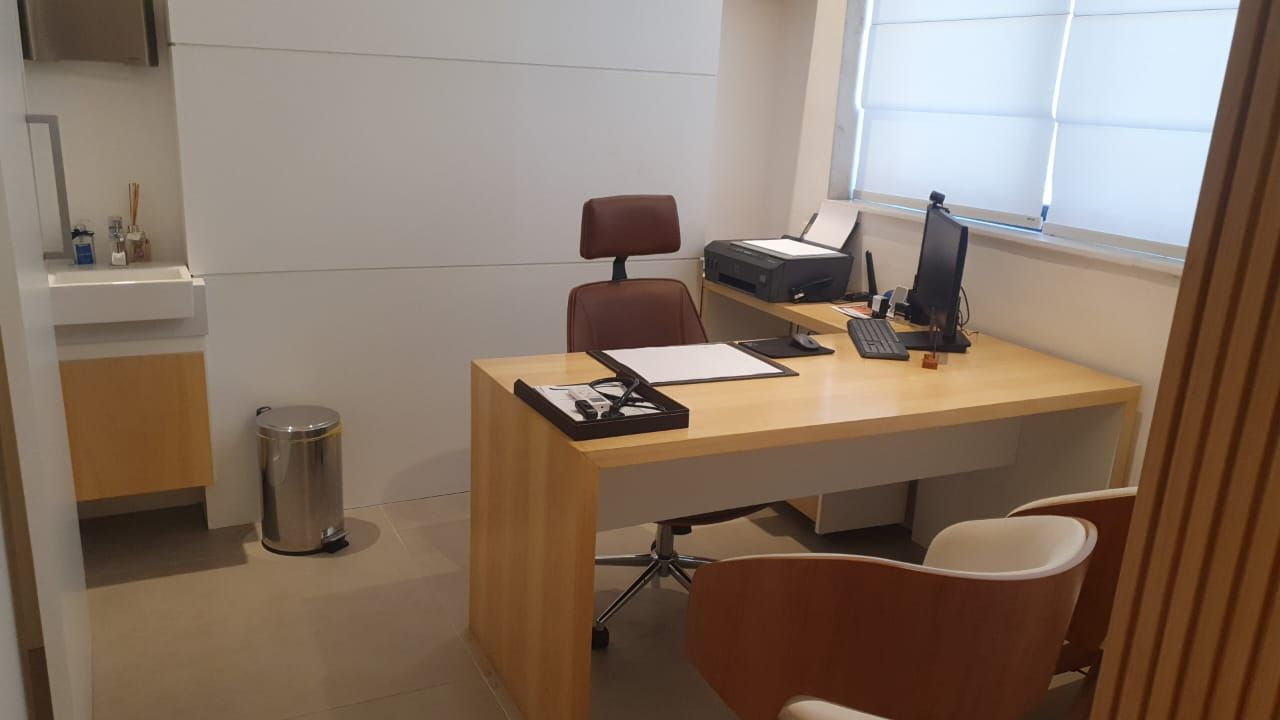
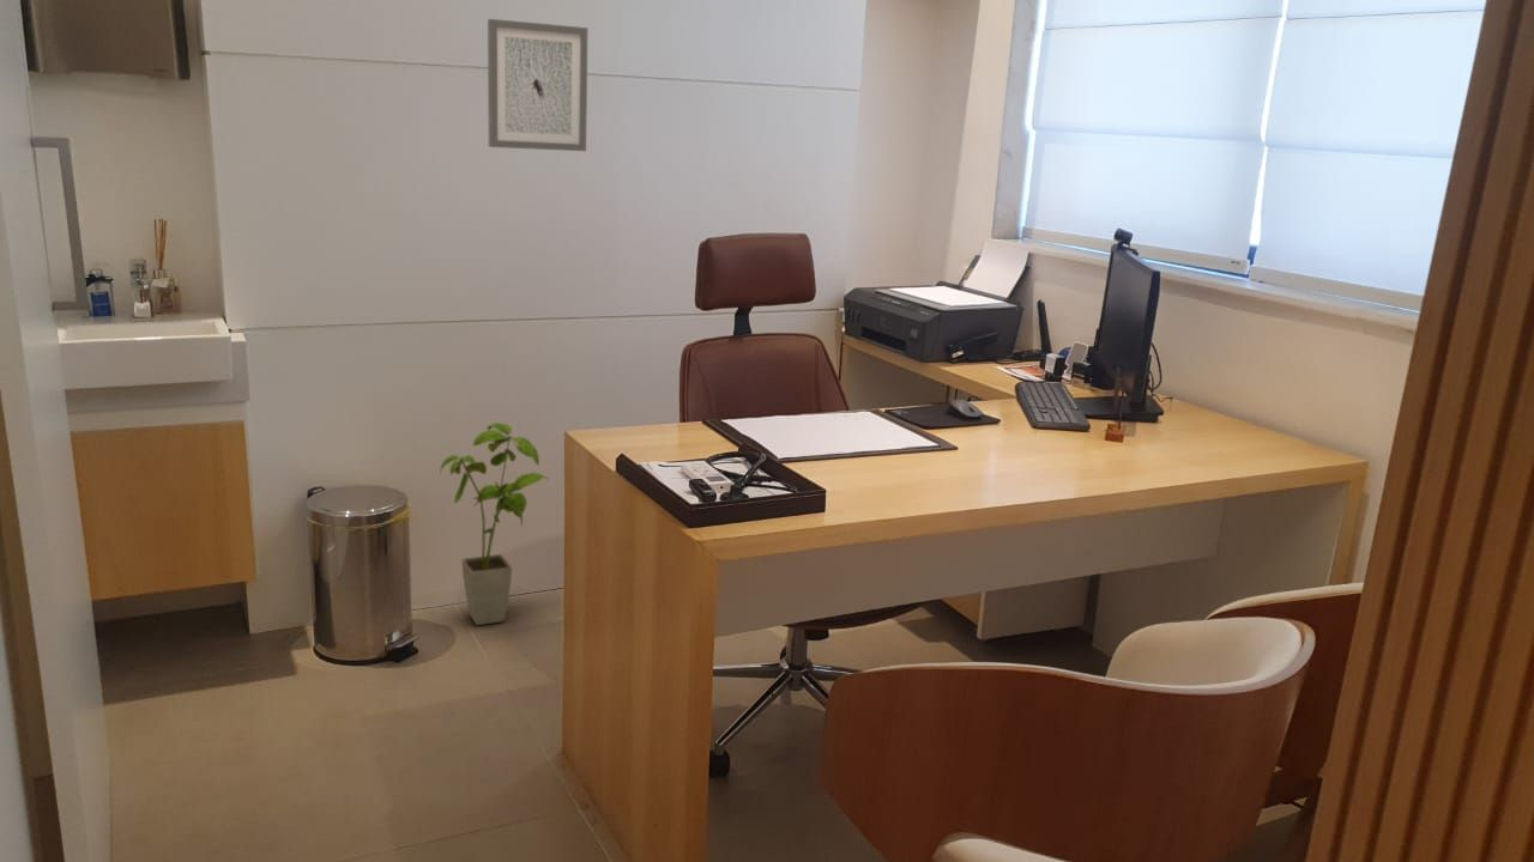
+ wall art [487,18,588,152]
+ house plant [439,421,550,626]
